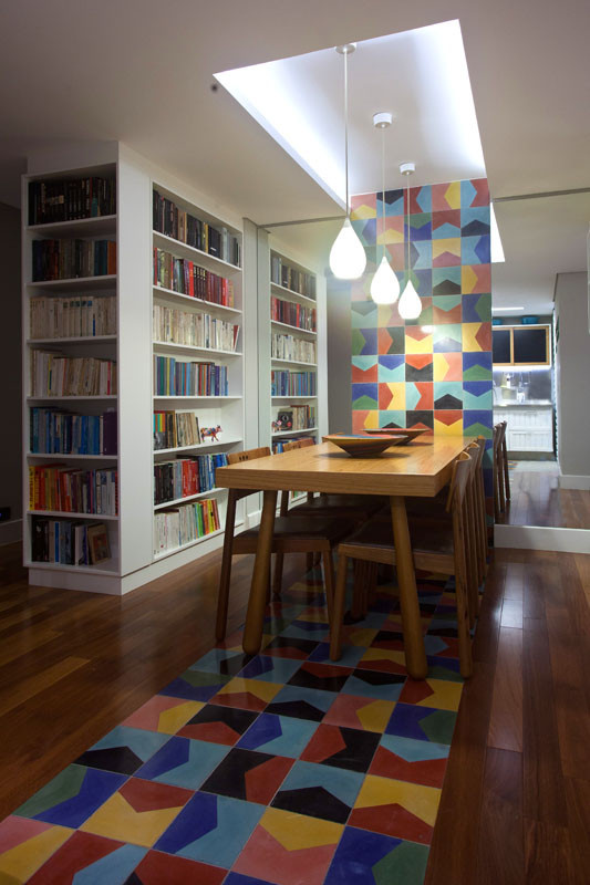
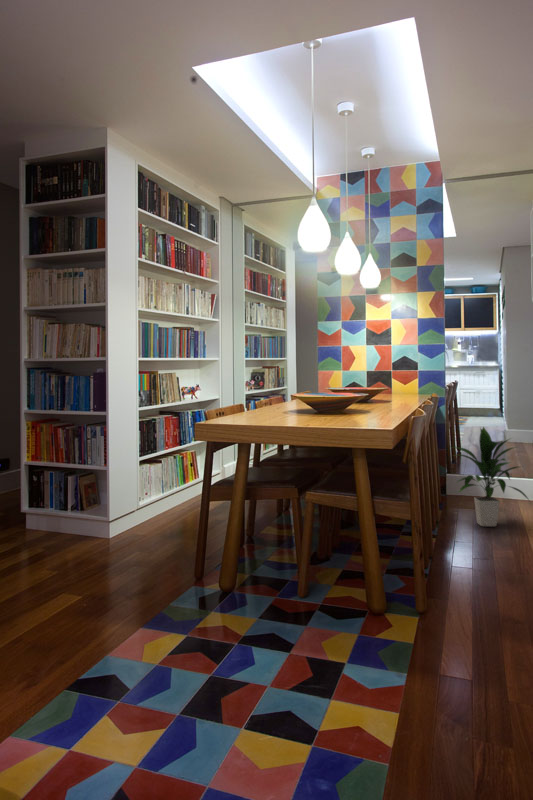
+ indoor plant [450,425,532,527]
